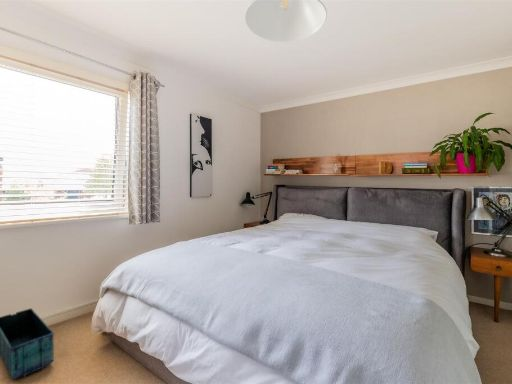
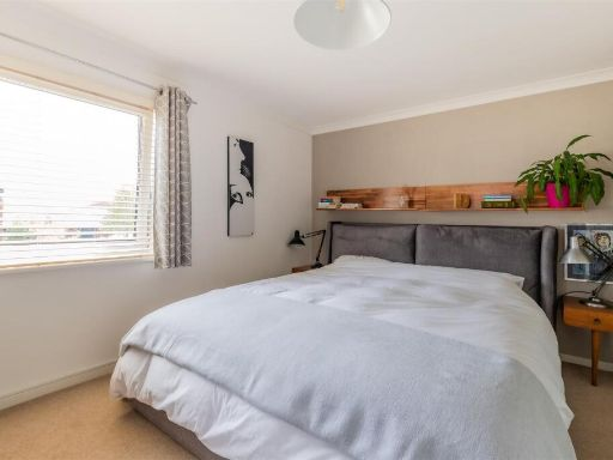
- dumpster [0,307,55,380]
